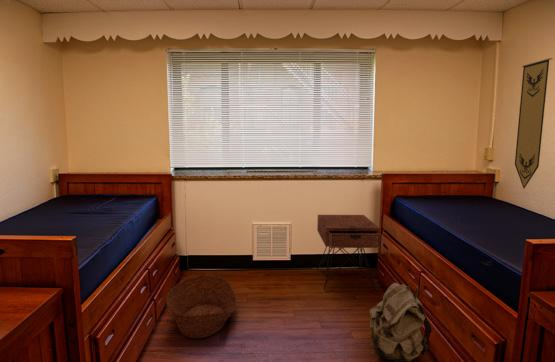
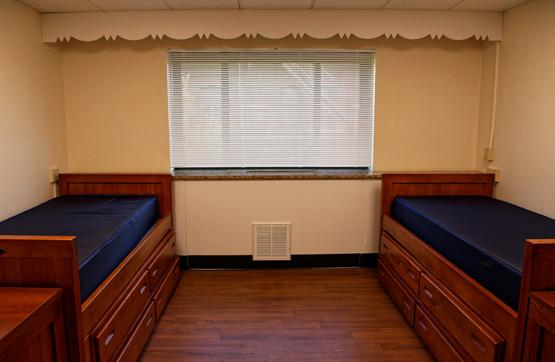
- basket [165,274,238,340]
- pennant [514,57,553,189]
- backpack [369,282,433,362]
- nightstand [316,214,382,291]
